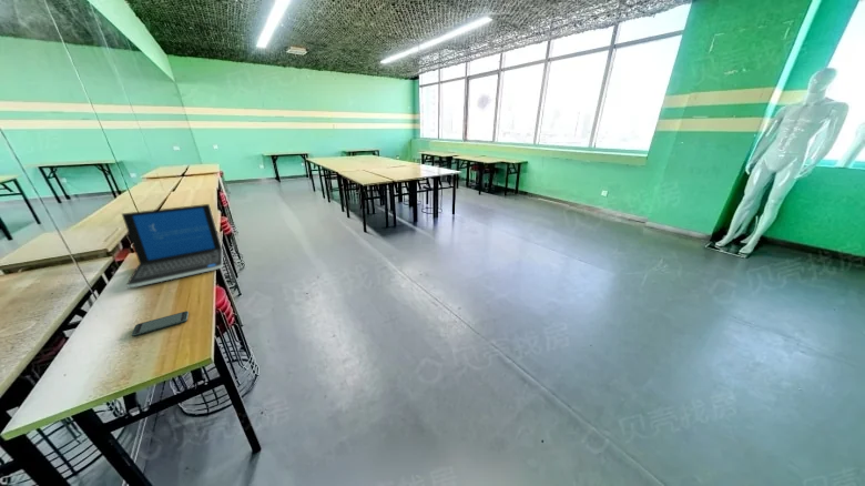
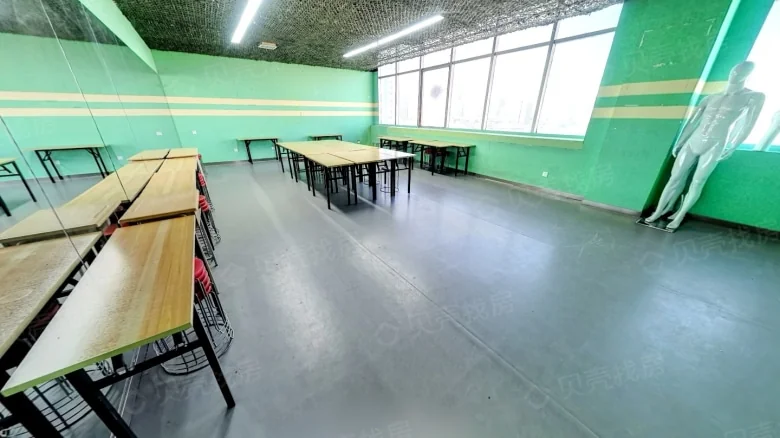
- smartphone [131,310,190,337]
- laptop [121,203,224,288]
